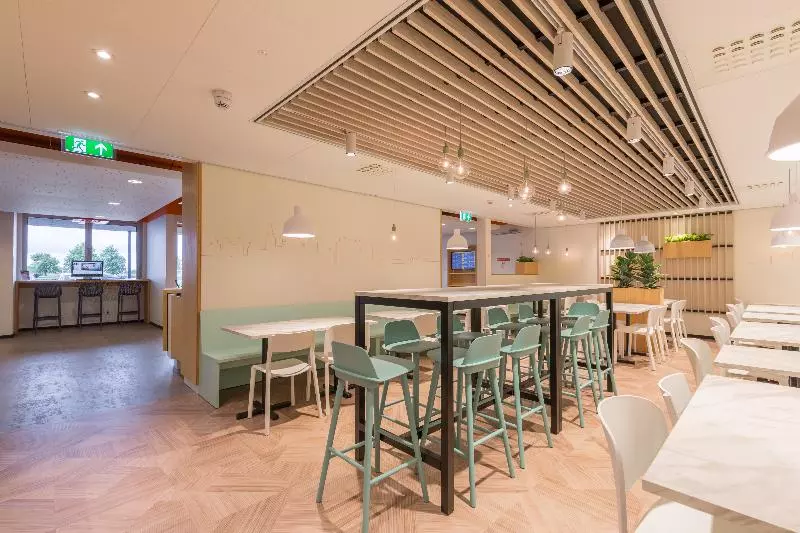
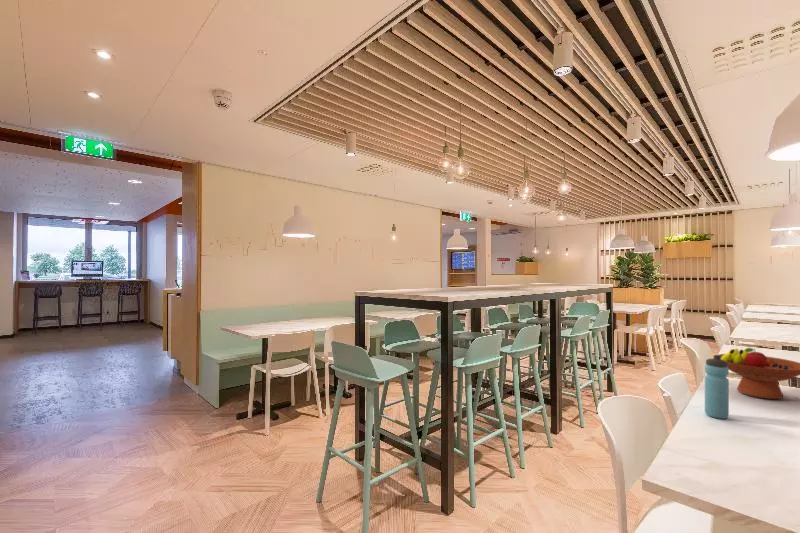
+ water bottle [704,354,730,420]
+ fruit bowl [718,347,800,400]
